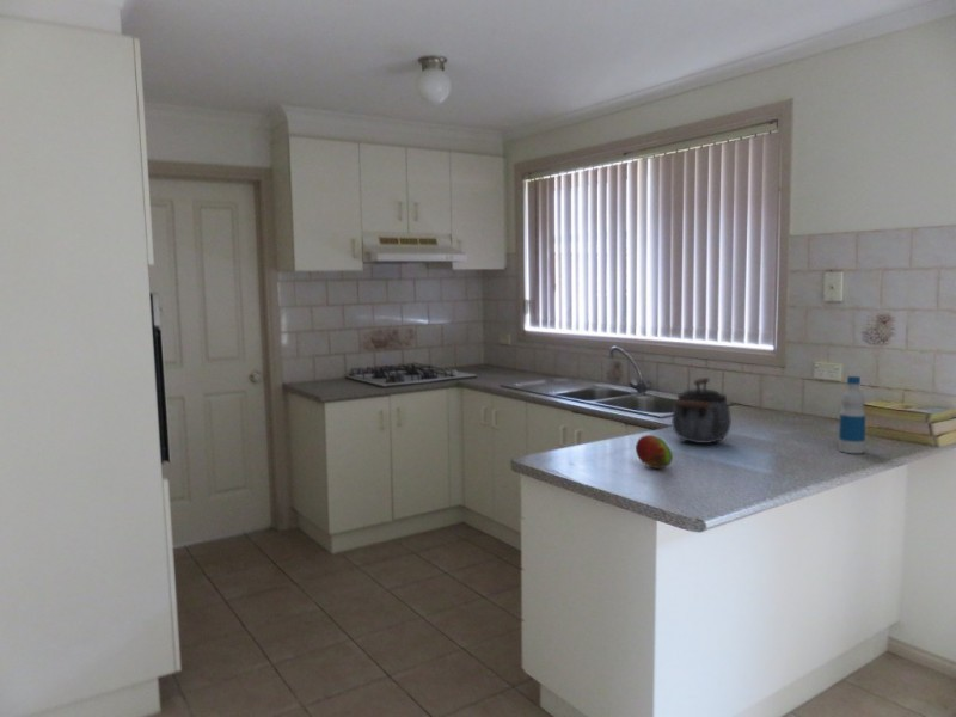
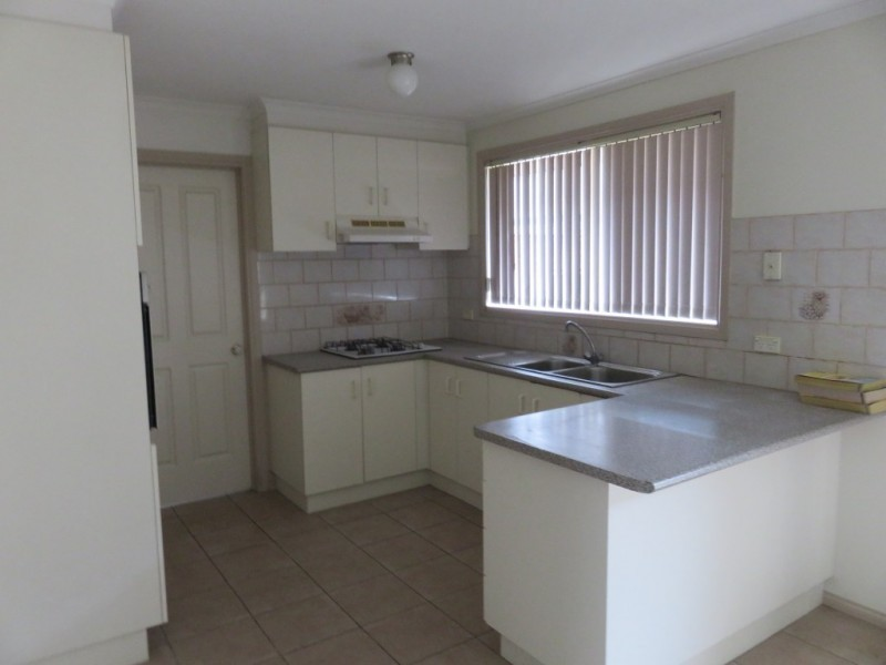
- kettle [670,376,733,445]
- fruit [635,434,674,470]
- bottle [838,375,866,454]
